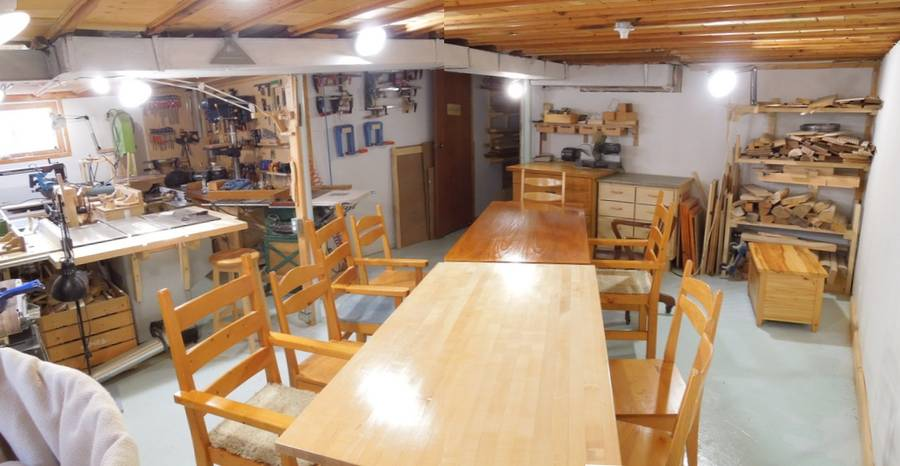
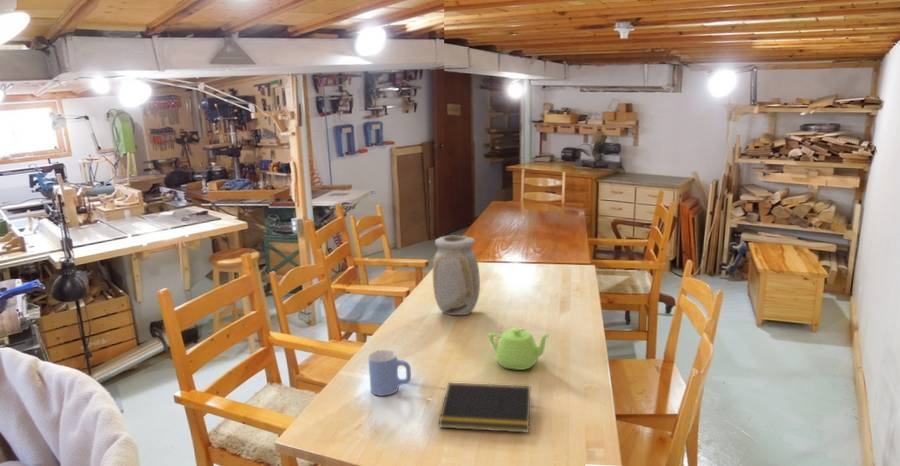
+ teapot [487,327,552,371]
+ mug [367,349,412,397]
+ notepad [438,382,531,434]
+ vase [432,235,481,316]
